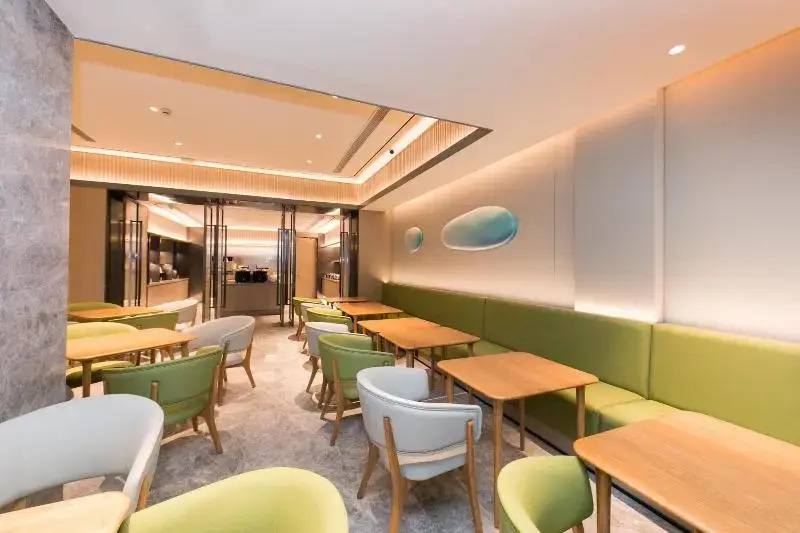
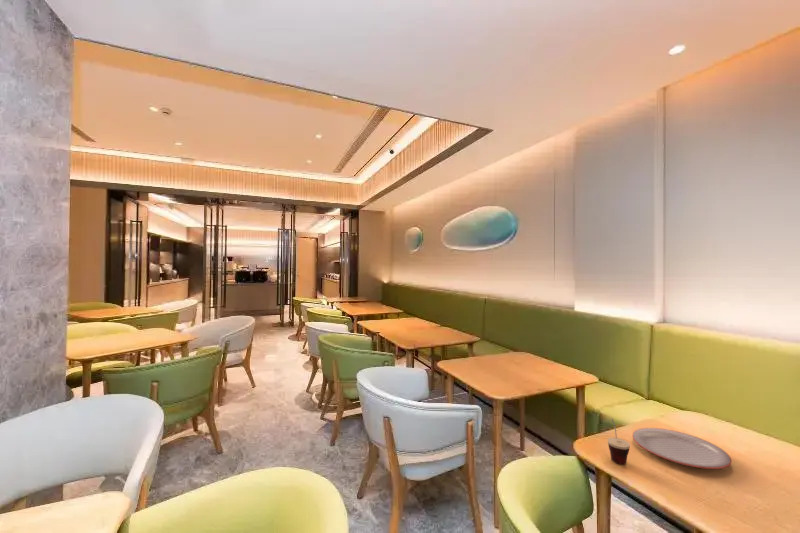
+ cup [606,418,631,465]
+ plate [631,427,733,470]
